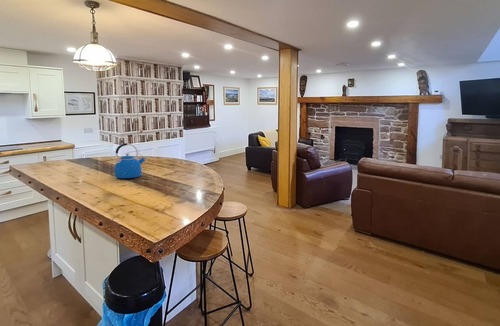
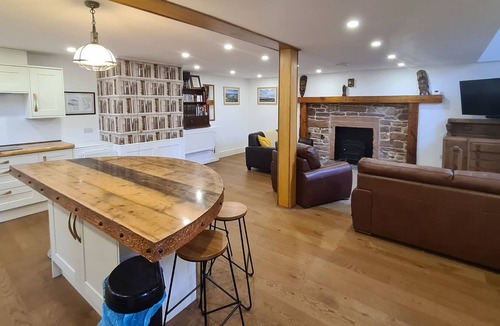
- kettle [114,142,146,179]
